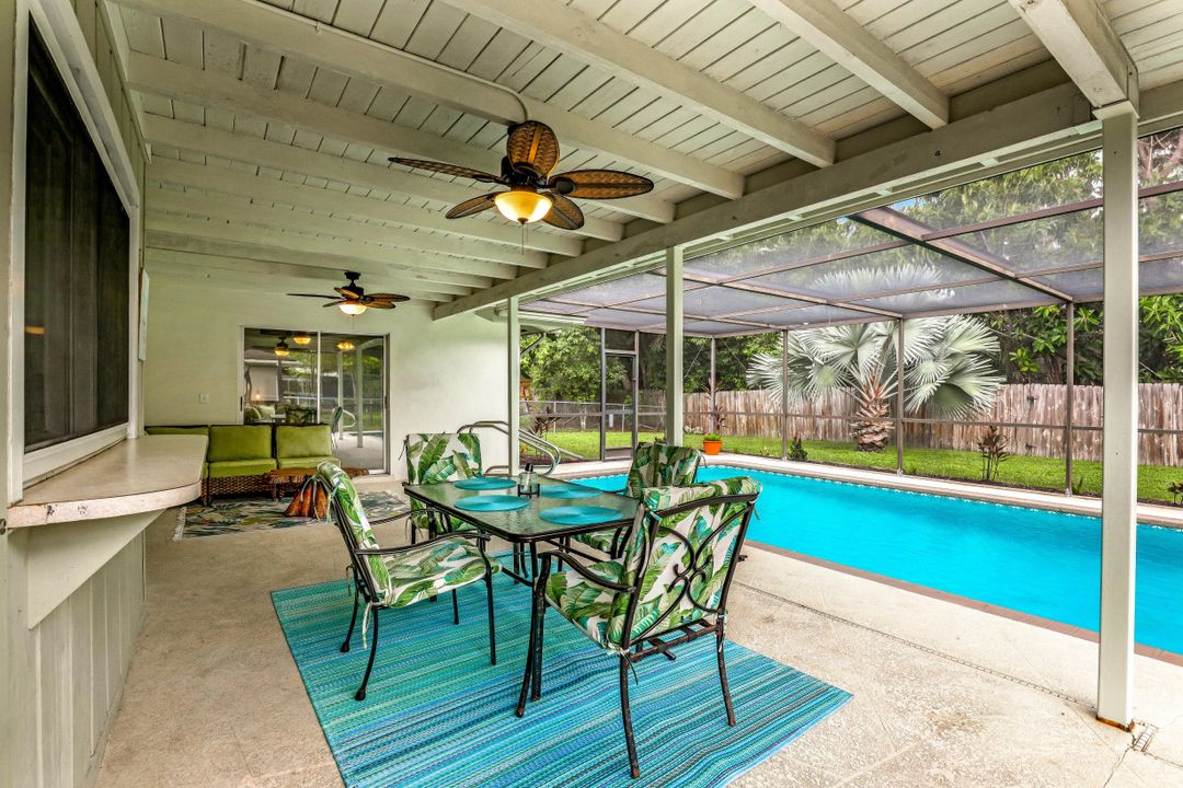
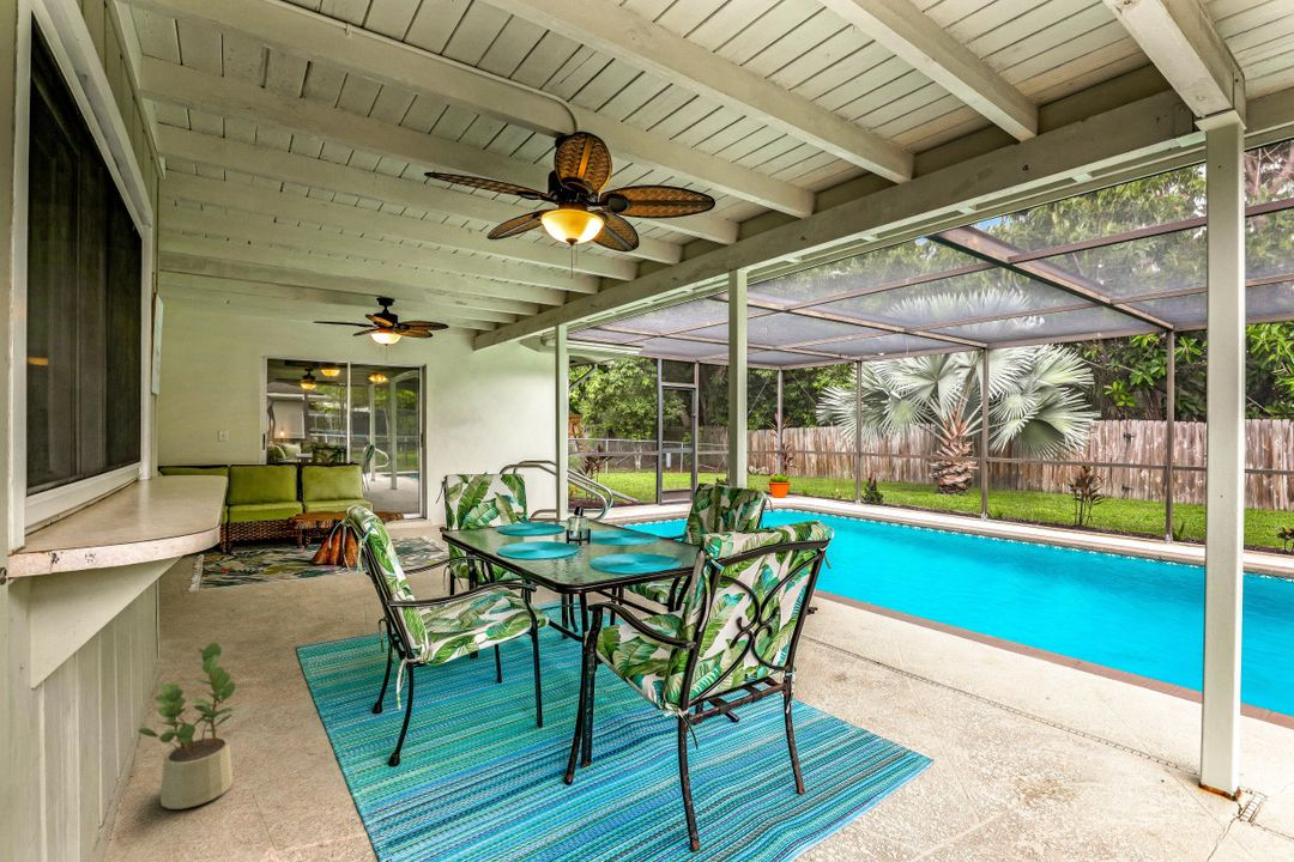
+ potted plant [137,642,237,809]
